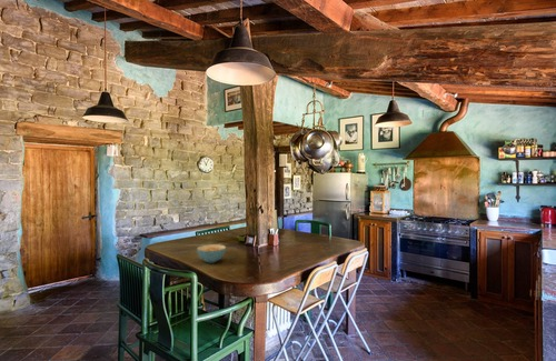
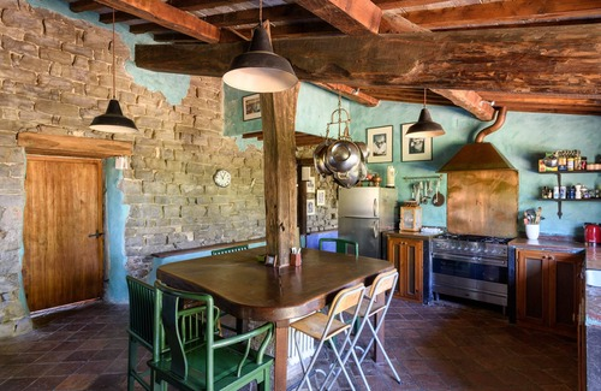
- cereal bowl [196,243,227,264]
